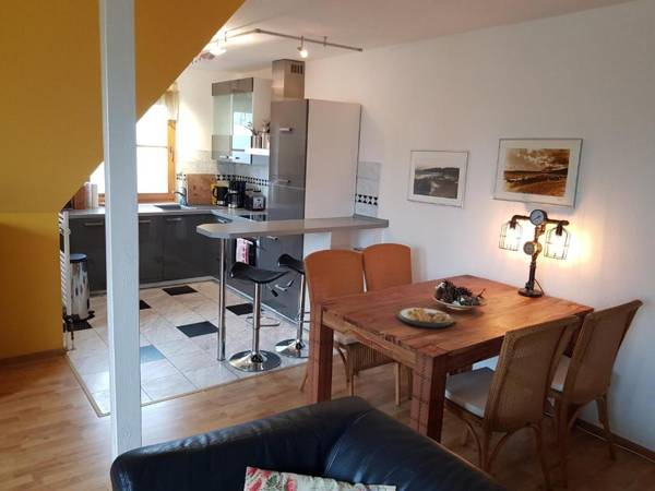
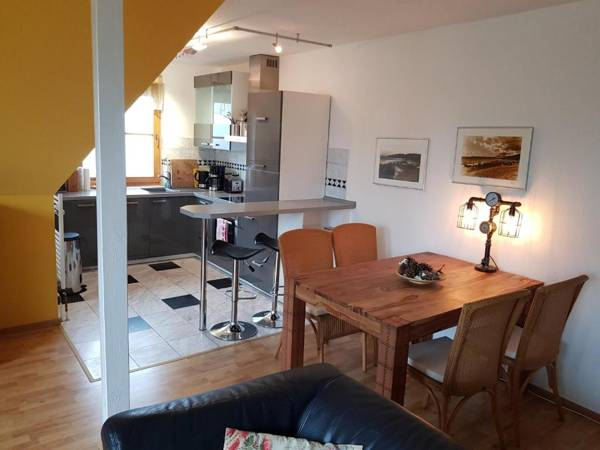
- plate [396,307,455,328]
